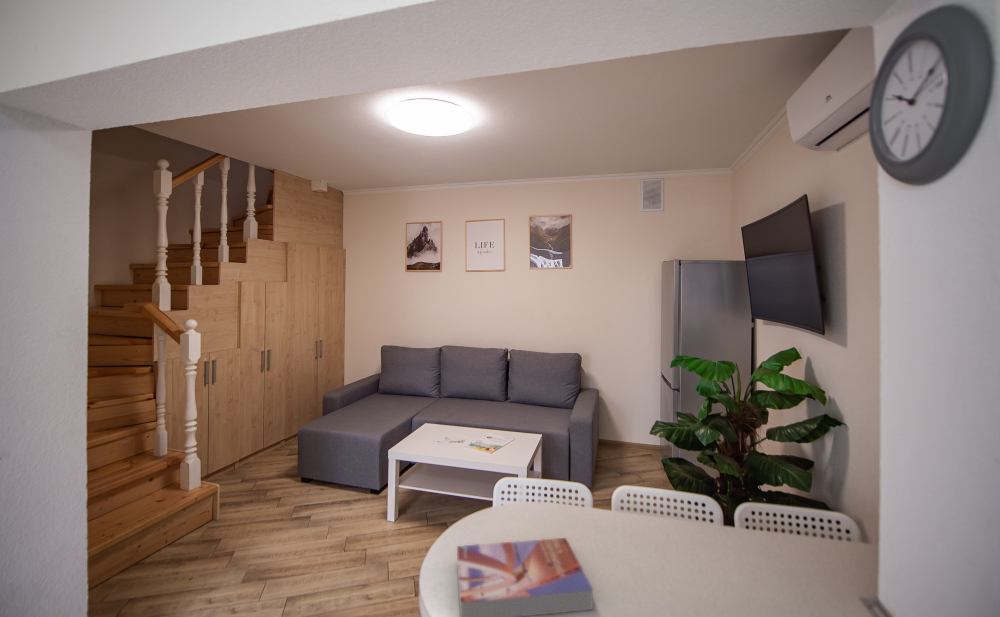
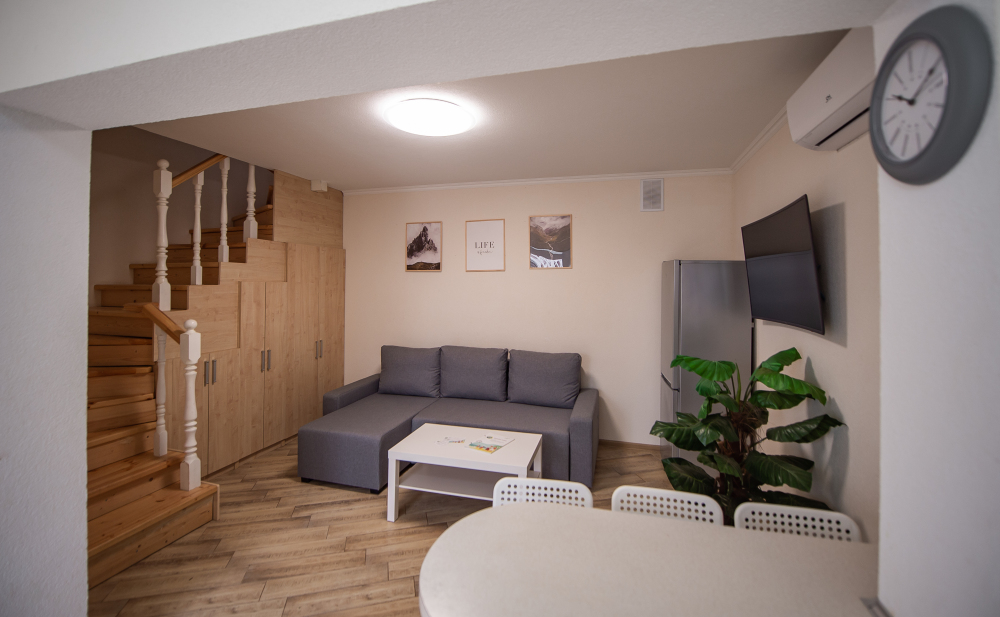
- textbook [456,537,594,617]
